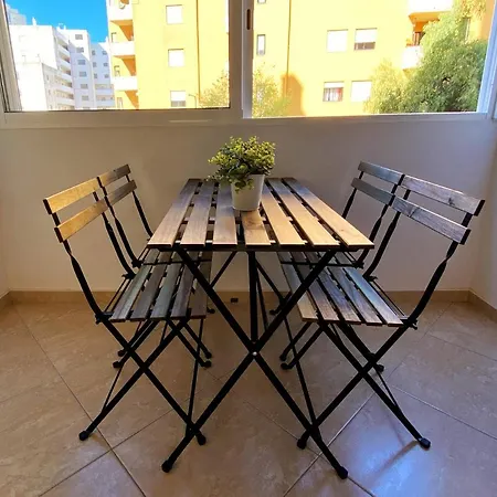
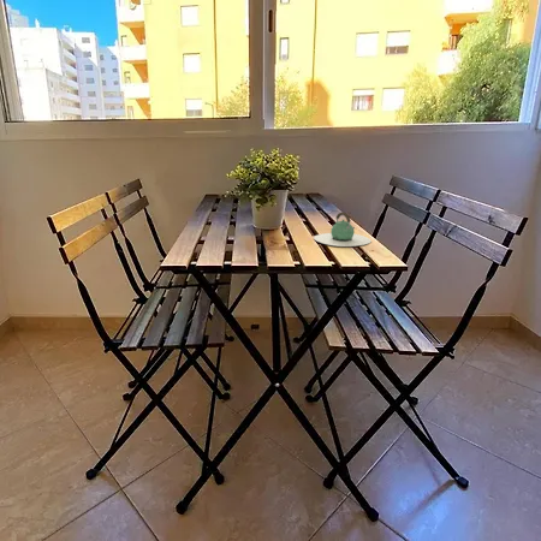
+ teapot [313,210,373,248]
